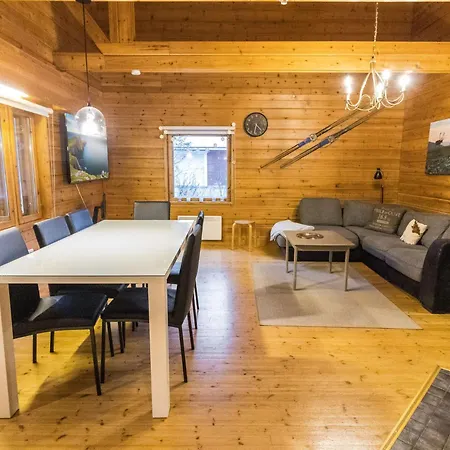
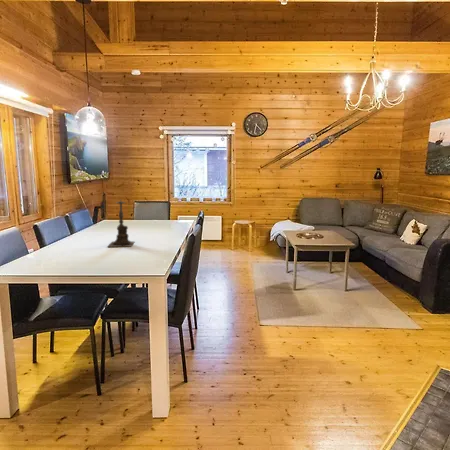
+ candle holder [106,200,136,248]
